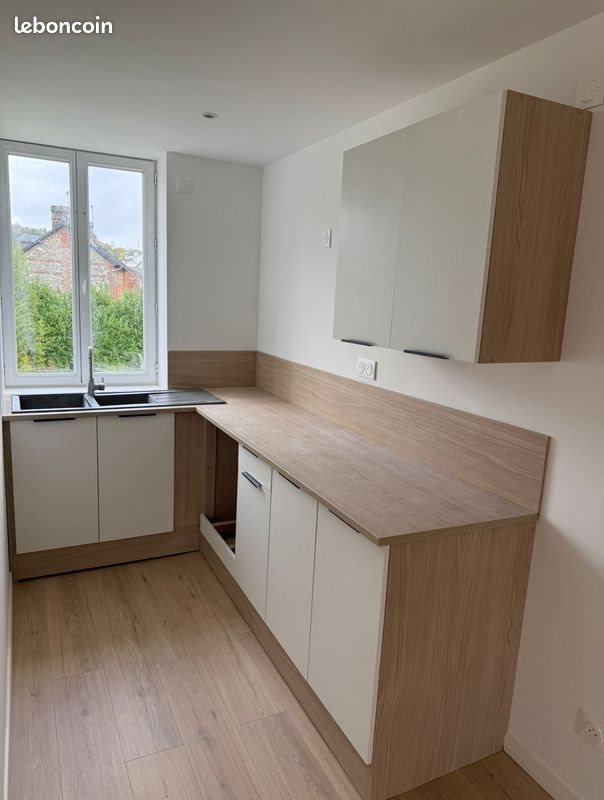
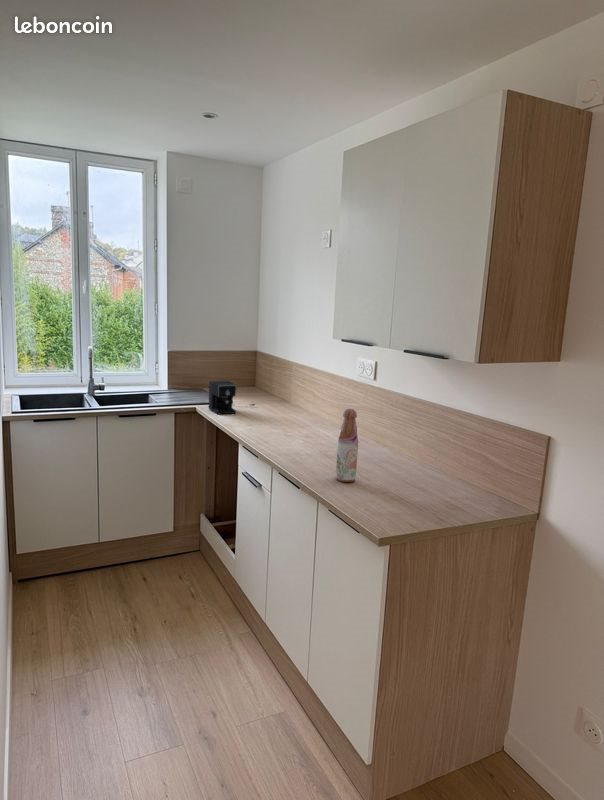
+ coffee maker [208,379,256,416]
+ bottle [335,408,359,483]
